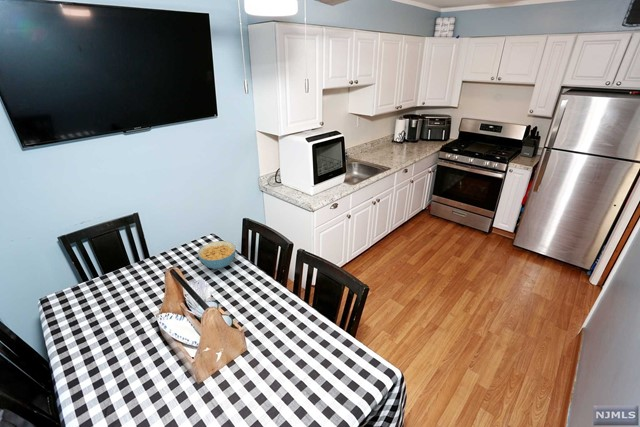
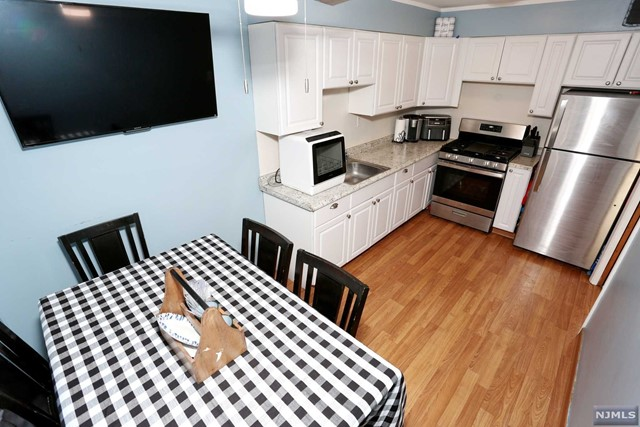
- cereal bowl [197,240,237,270]
